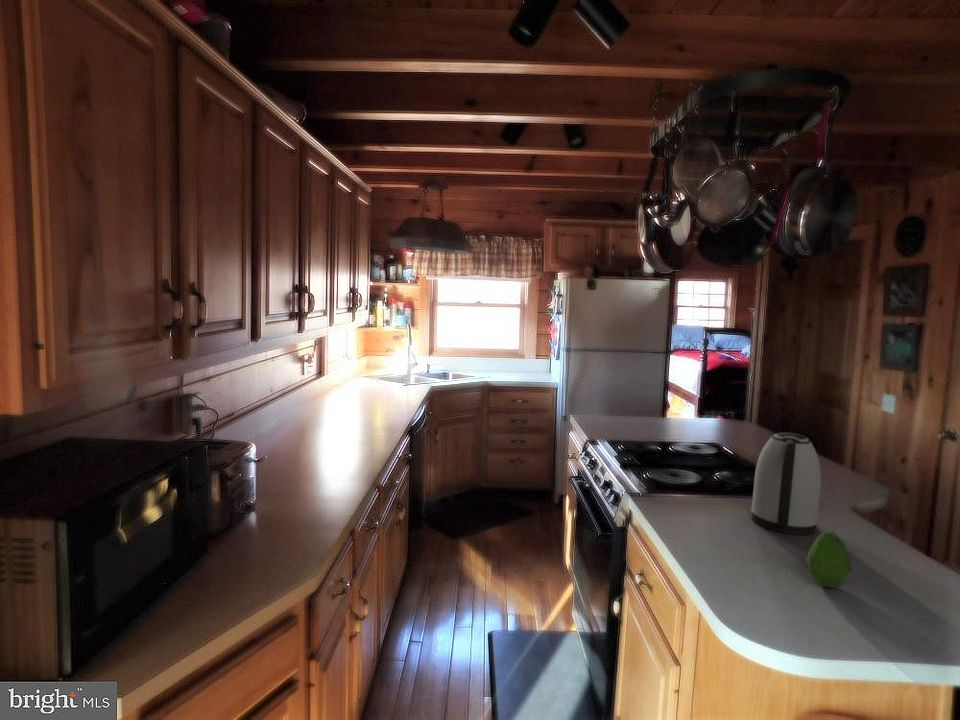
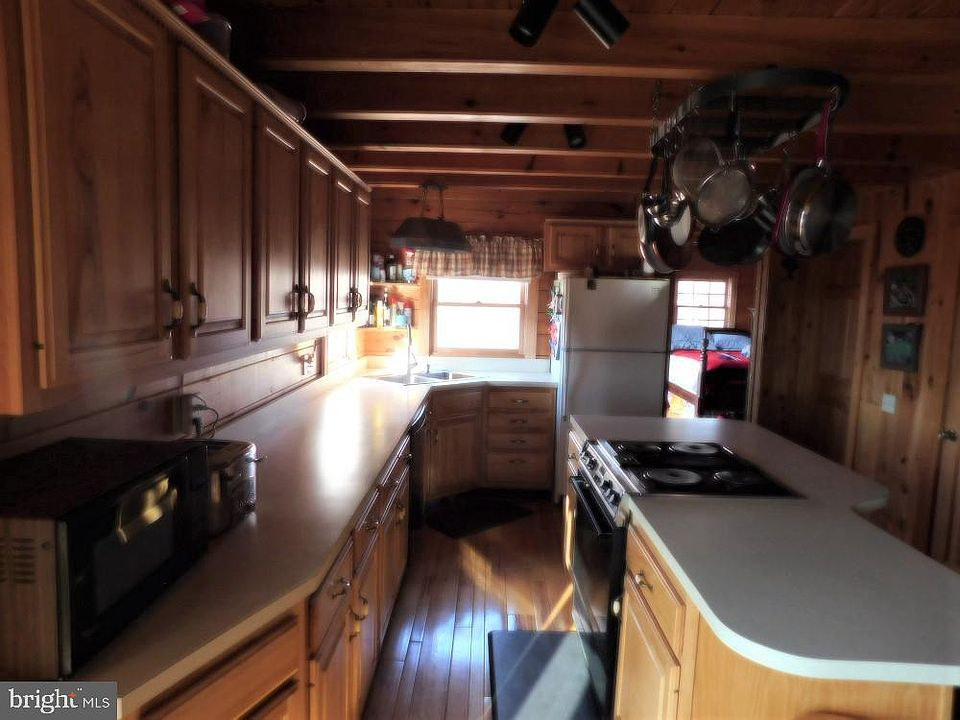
- fruit [806,530,853,588]
- kettle [750,431,822,536]
